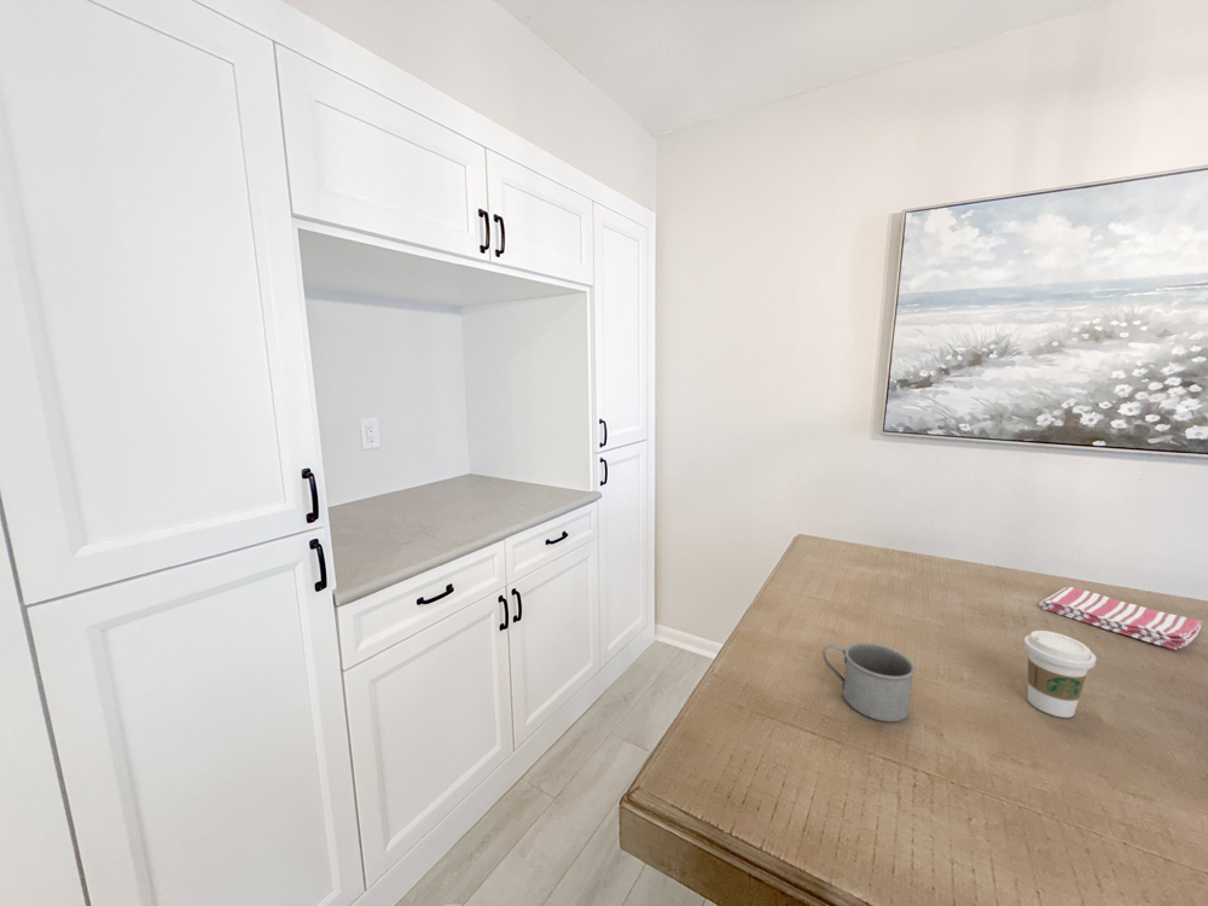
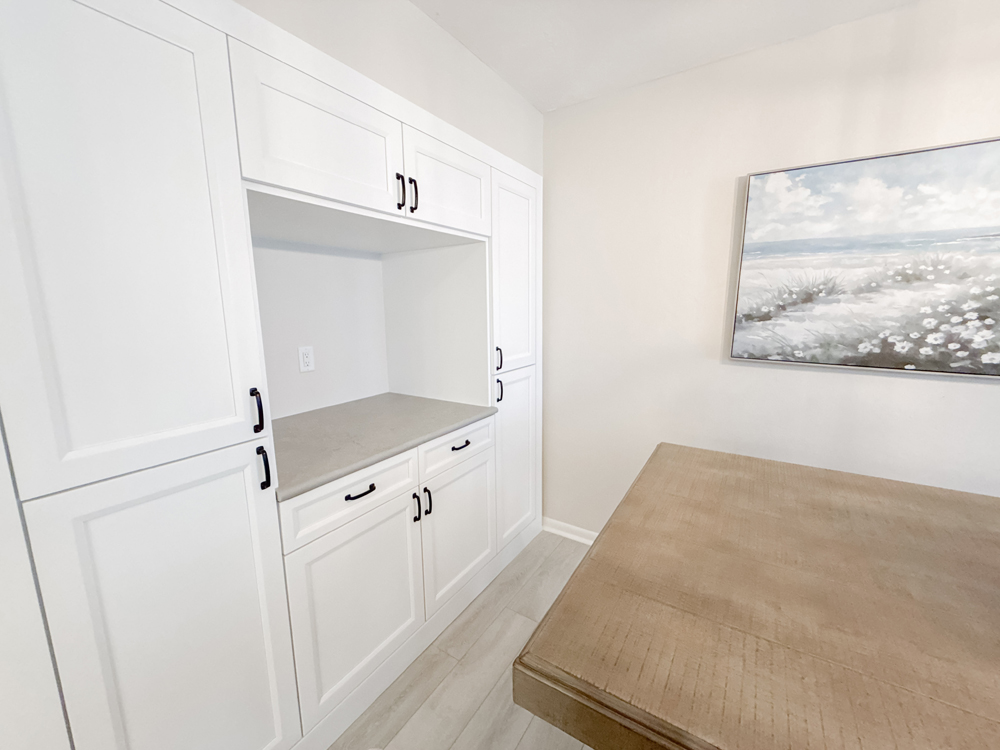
- coffee cup [1022,629,1097,719]
- dish towel [1038,586,1203,651]
- mug [821,641,917,722]
